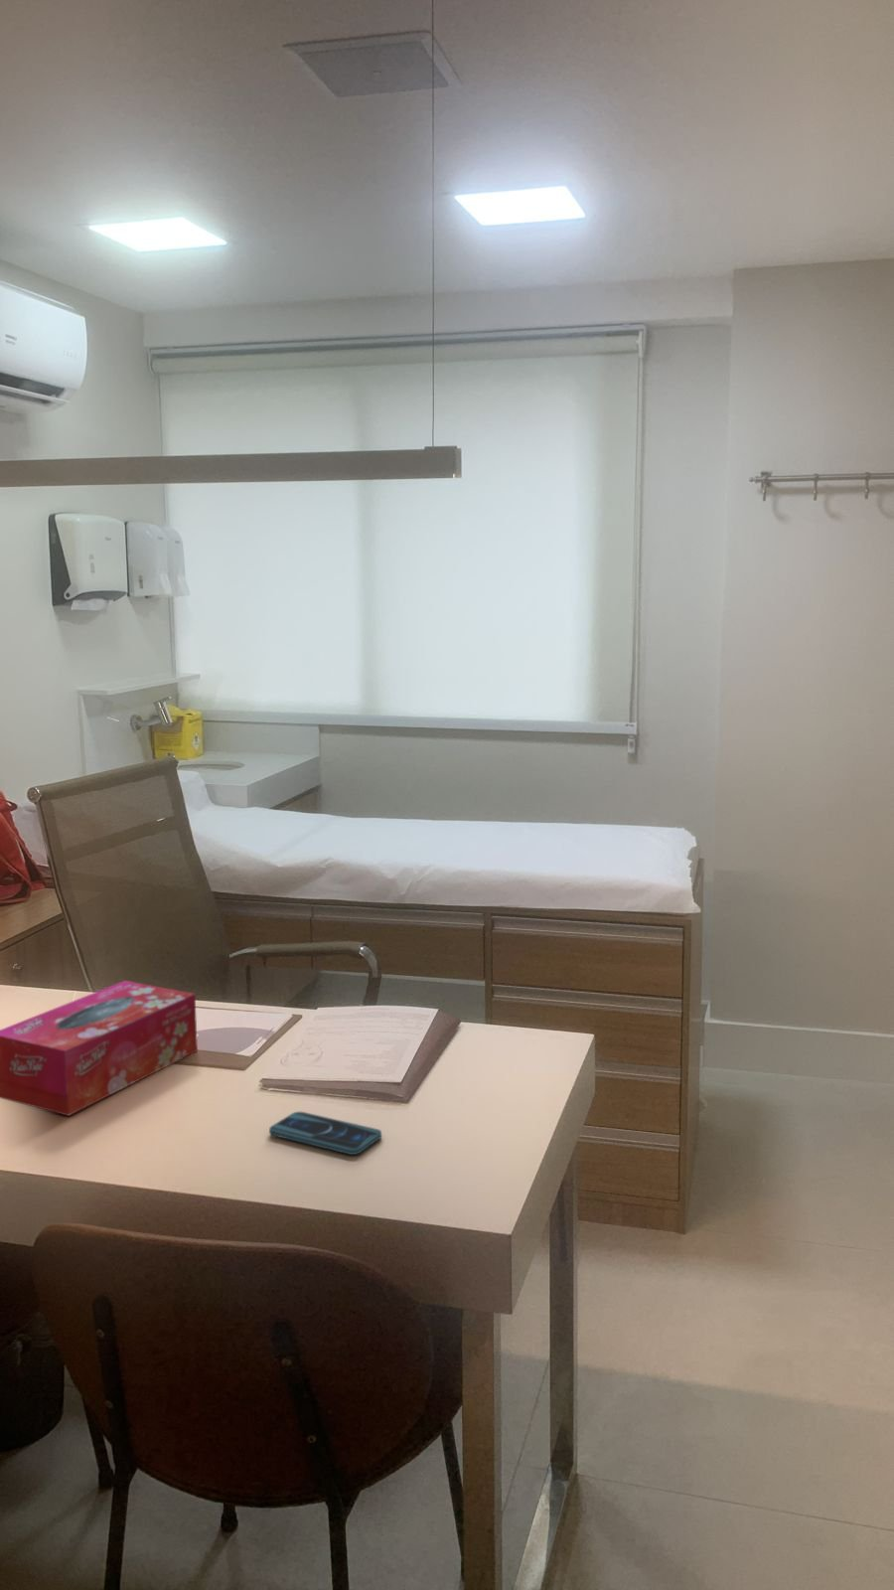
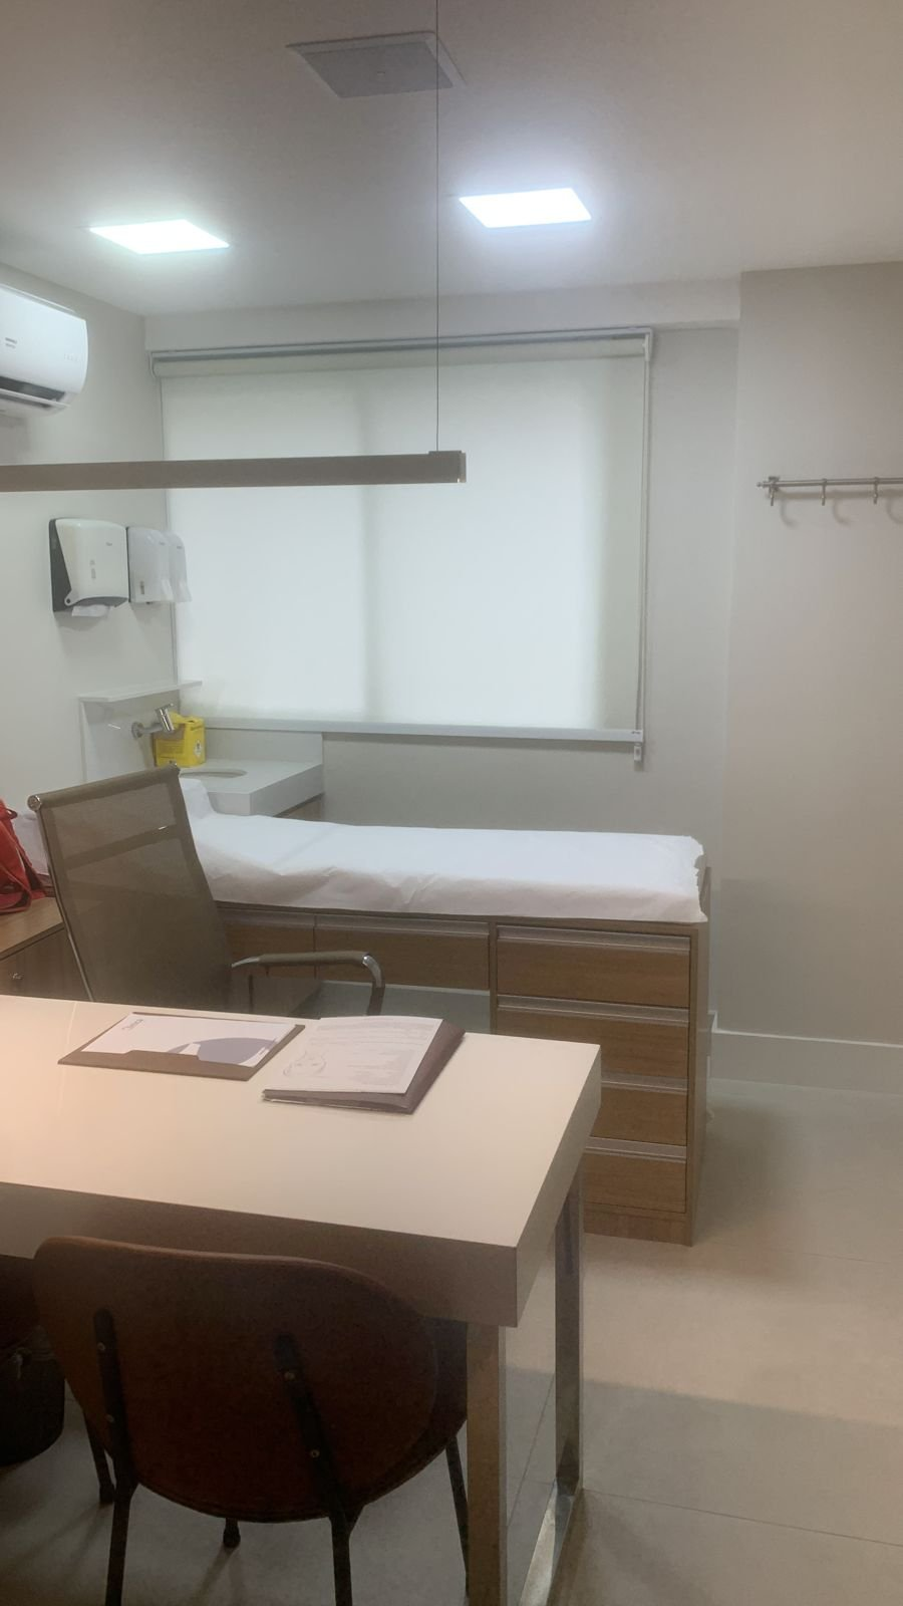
- smartphone [269,1111,382,1155]
- tissue box [0,980,199,1117]
